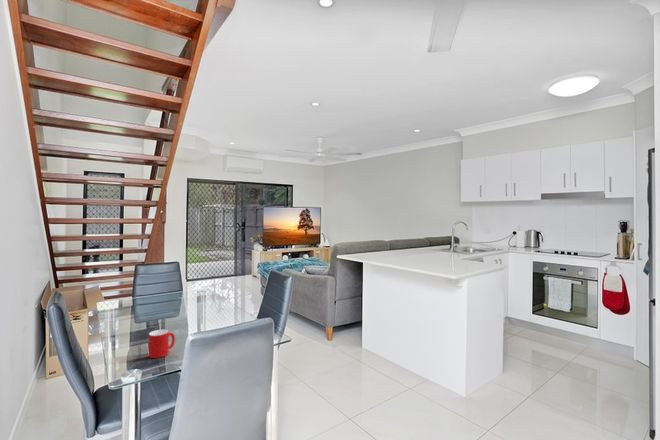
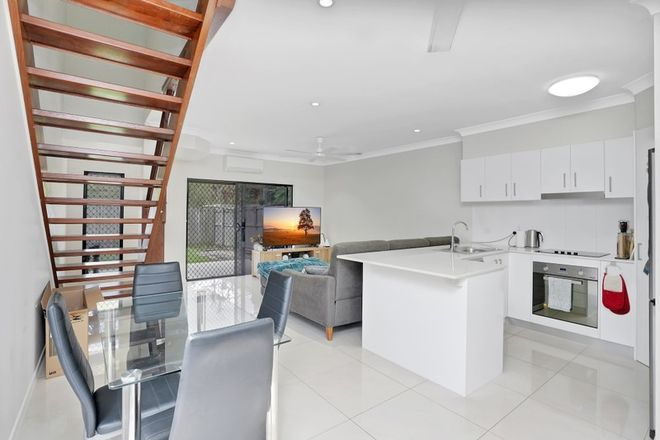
- cup [148,329,176,359]
